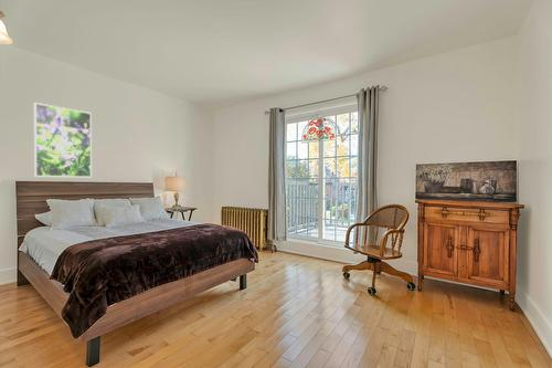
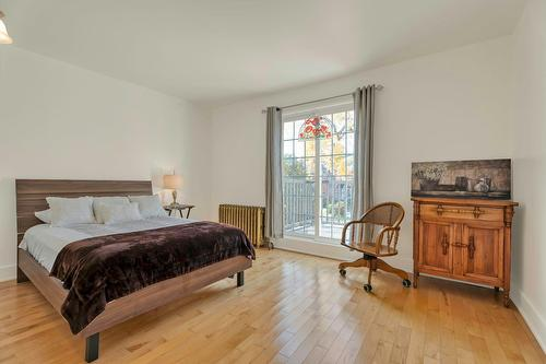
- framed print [33,102,93,178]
